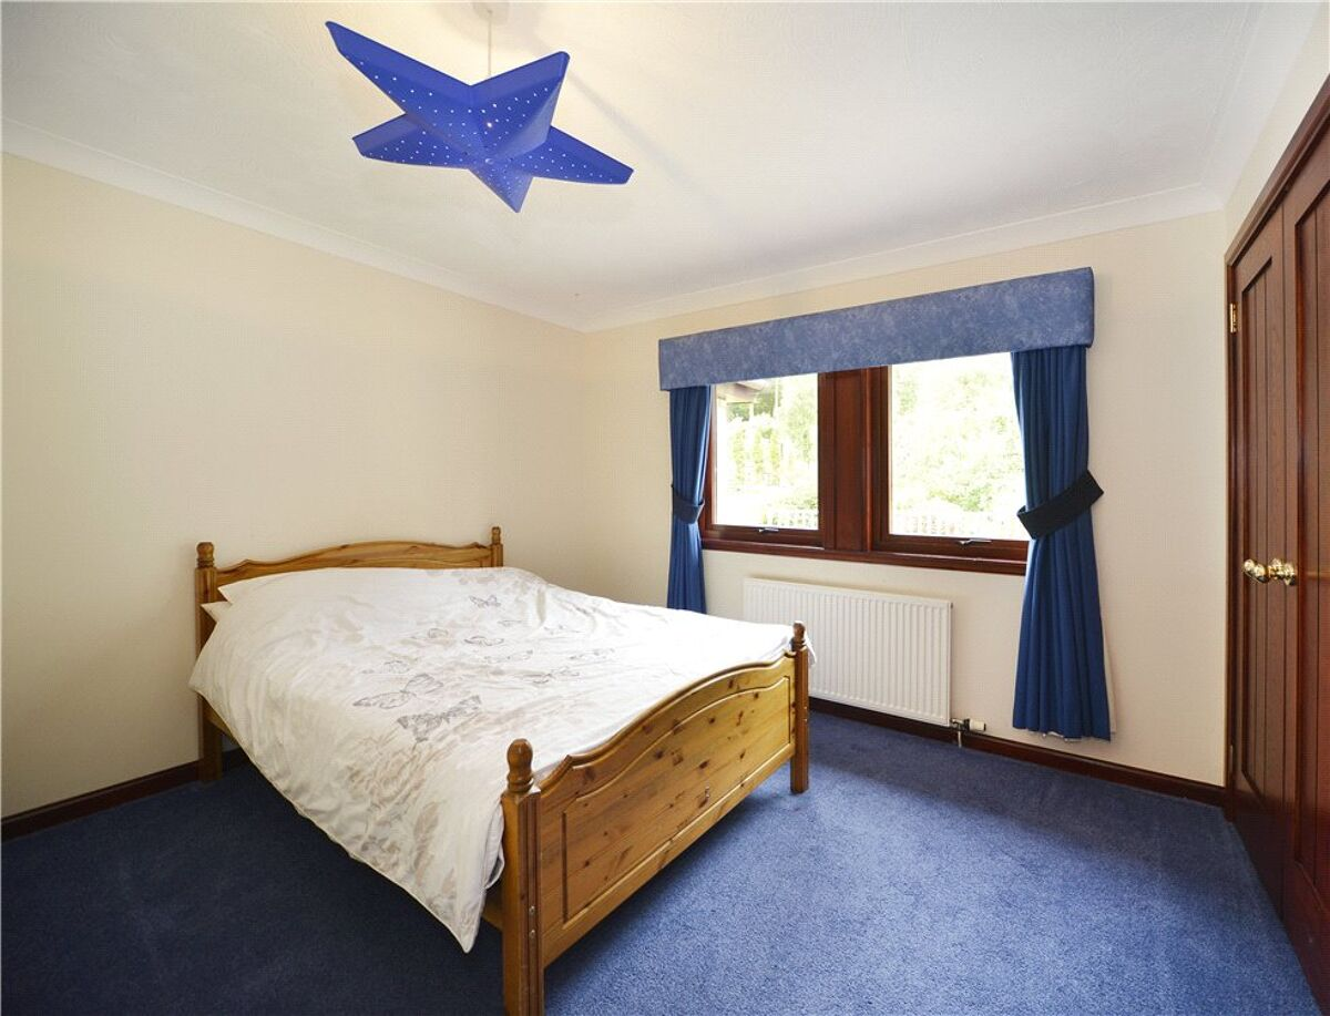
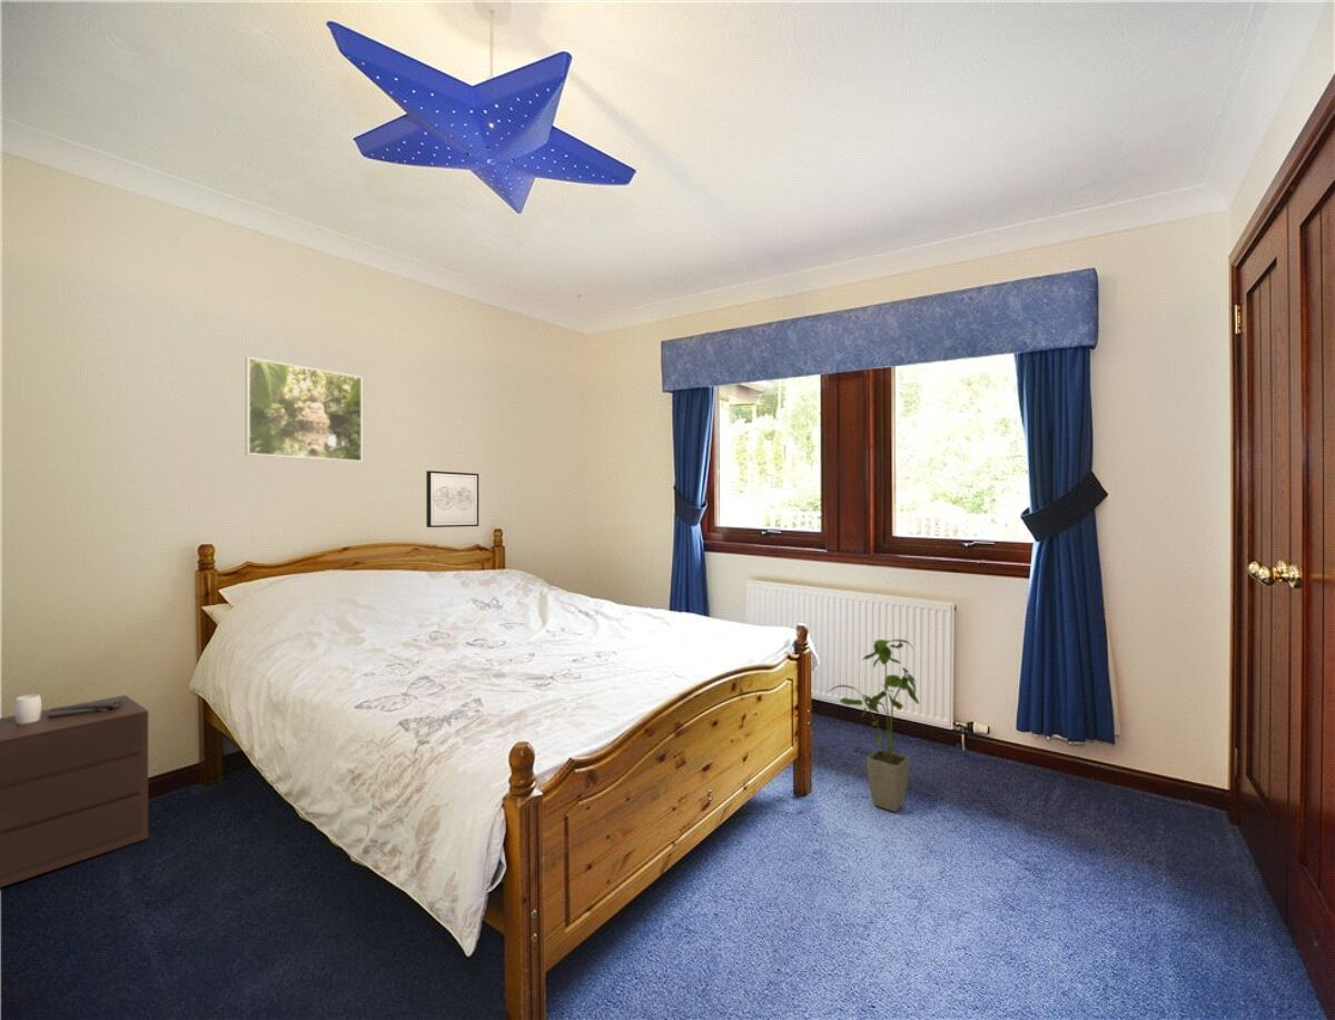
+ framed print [245,356,363,463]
+ wall art [425,469,479,528]
+ house plant [828,638,921,813]
+ nightstand [0,693,149,889]
